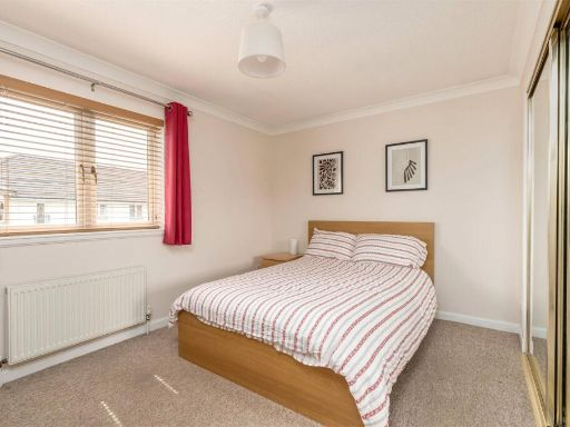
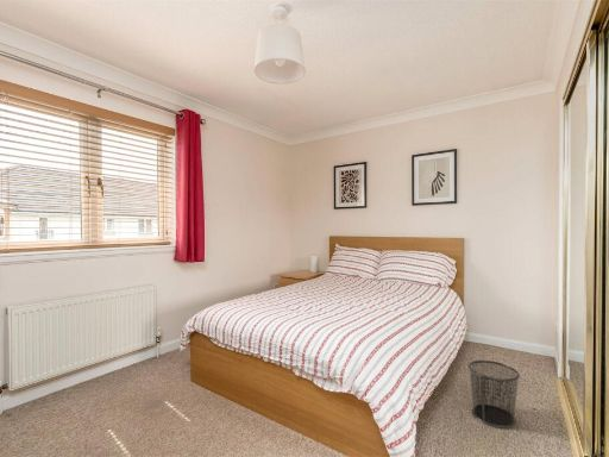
+ waste bin [467,359,521,428]
